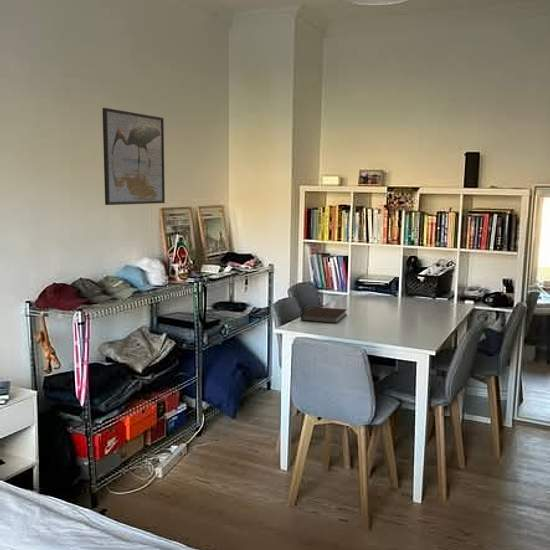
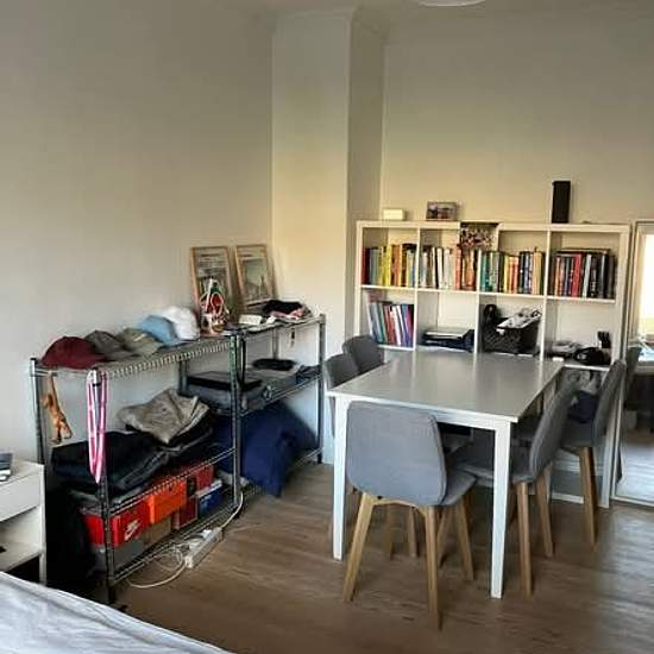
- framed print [101,107,166,206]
- notebook [300,306,348,324]
